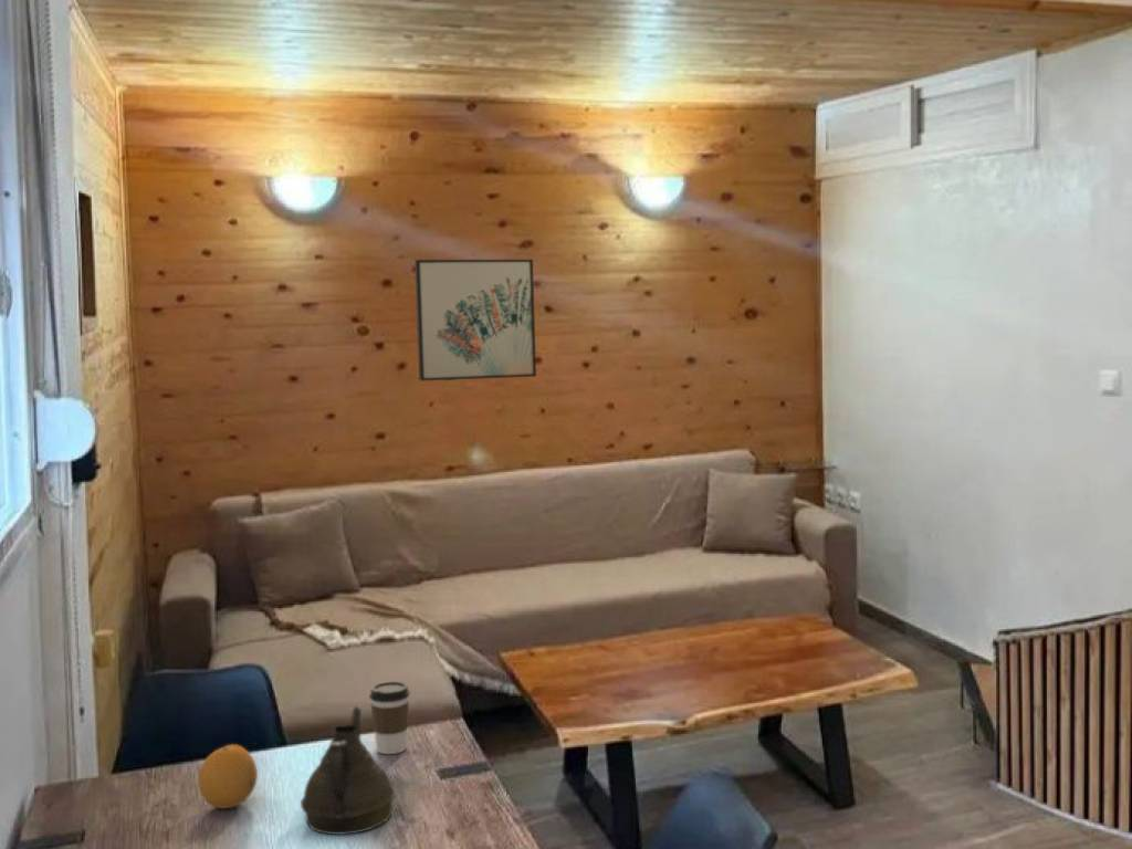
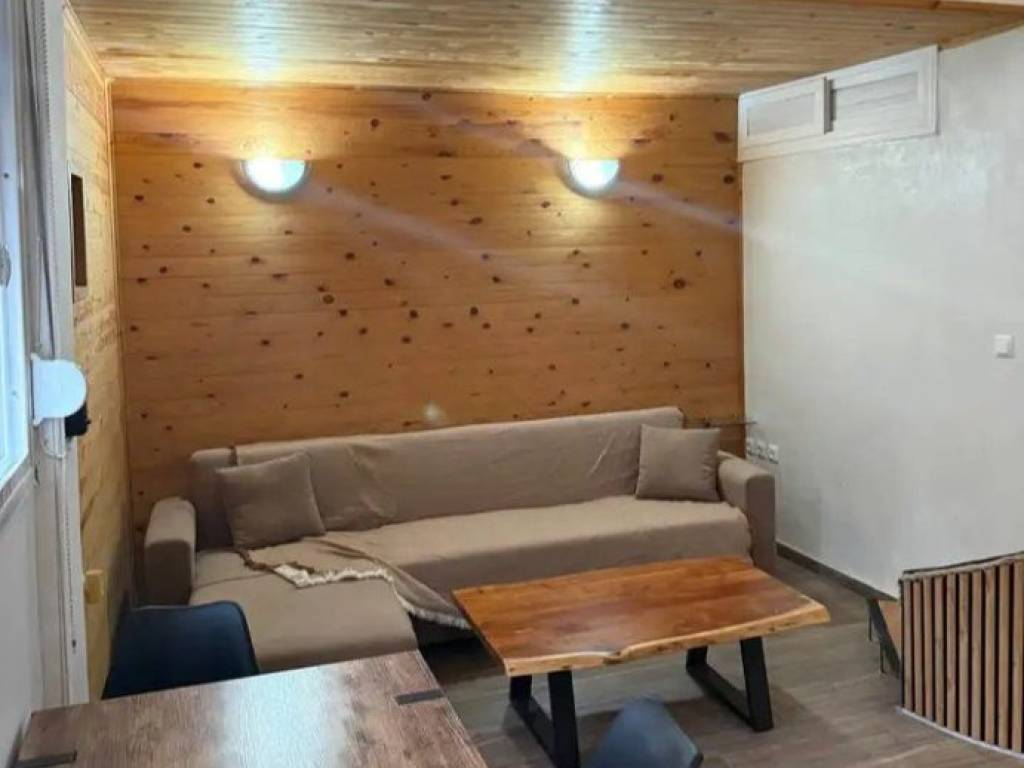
- wall art [413,259,537,381]
- fruit [197,743,259,809]
- teapot [300,704,398,836]
- coffee cup [368,680,411,755]
